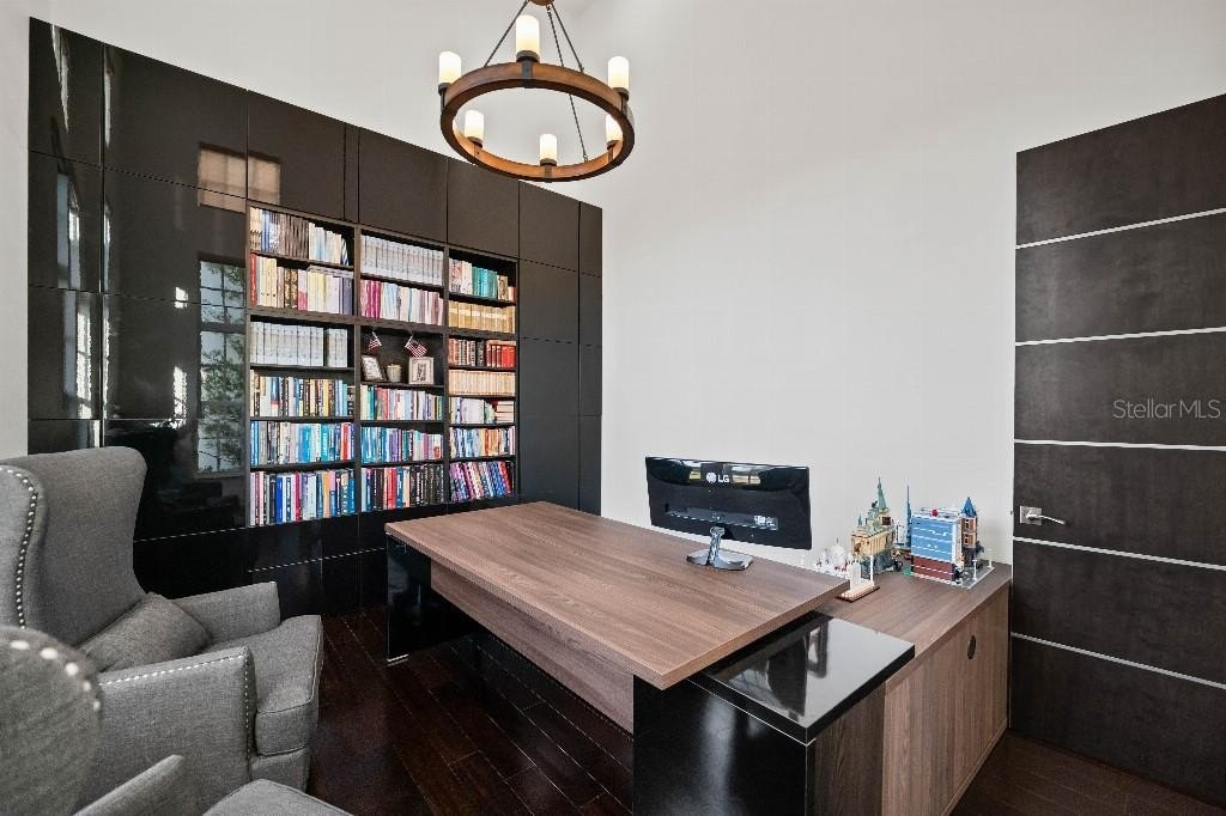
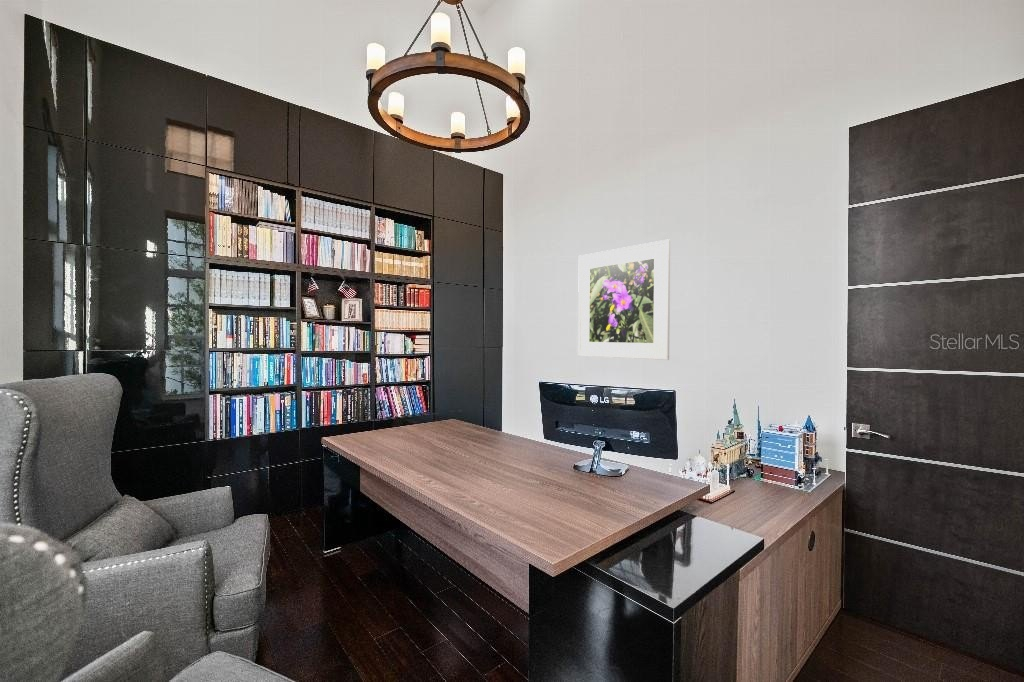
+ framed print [577,238,671,361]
